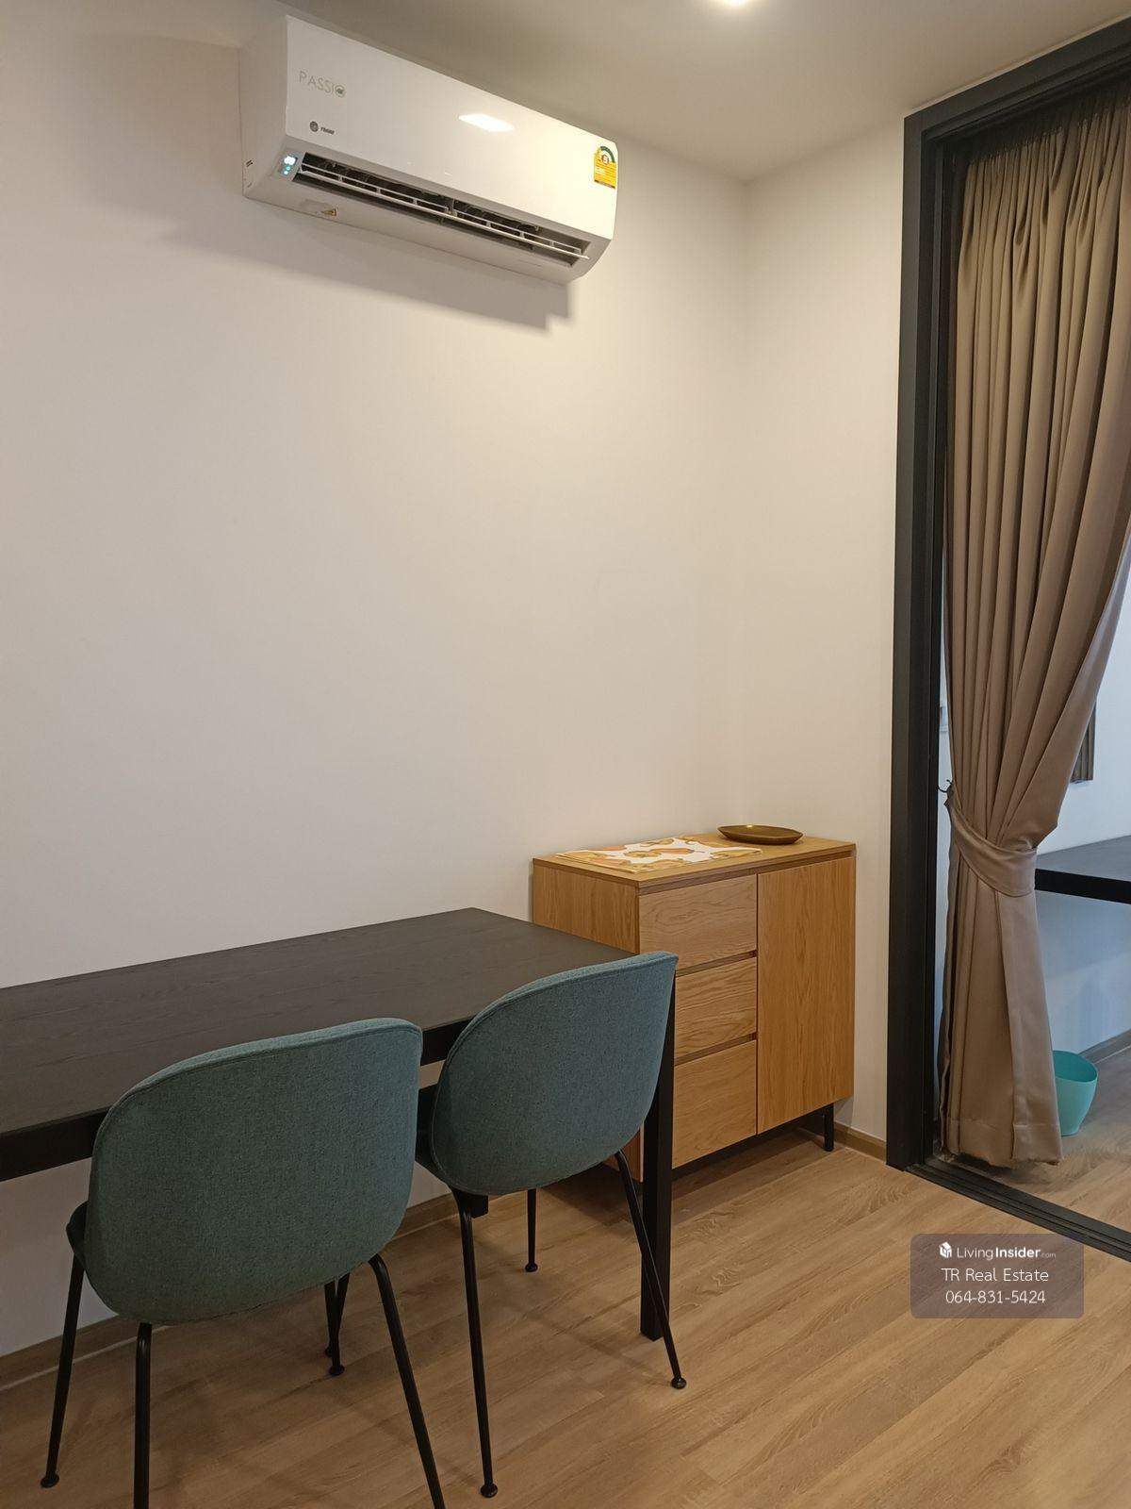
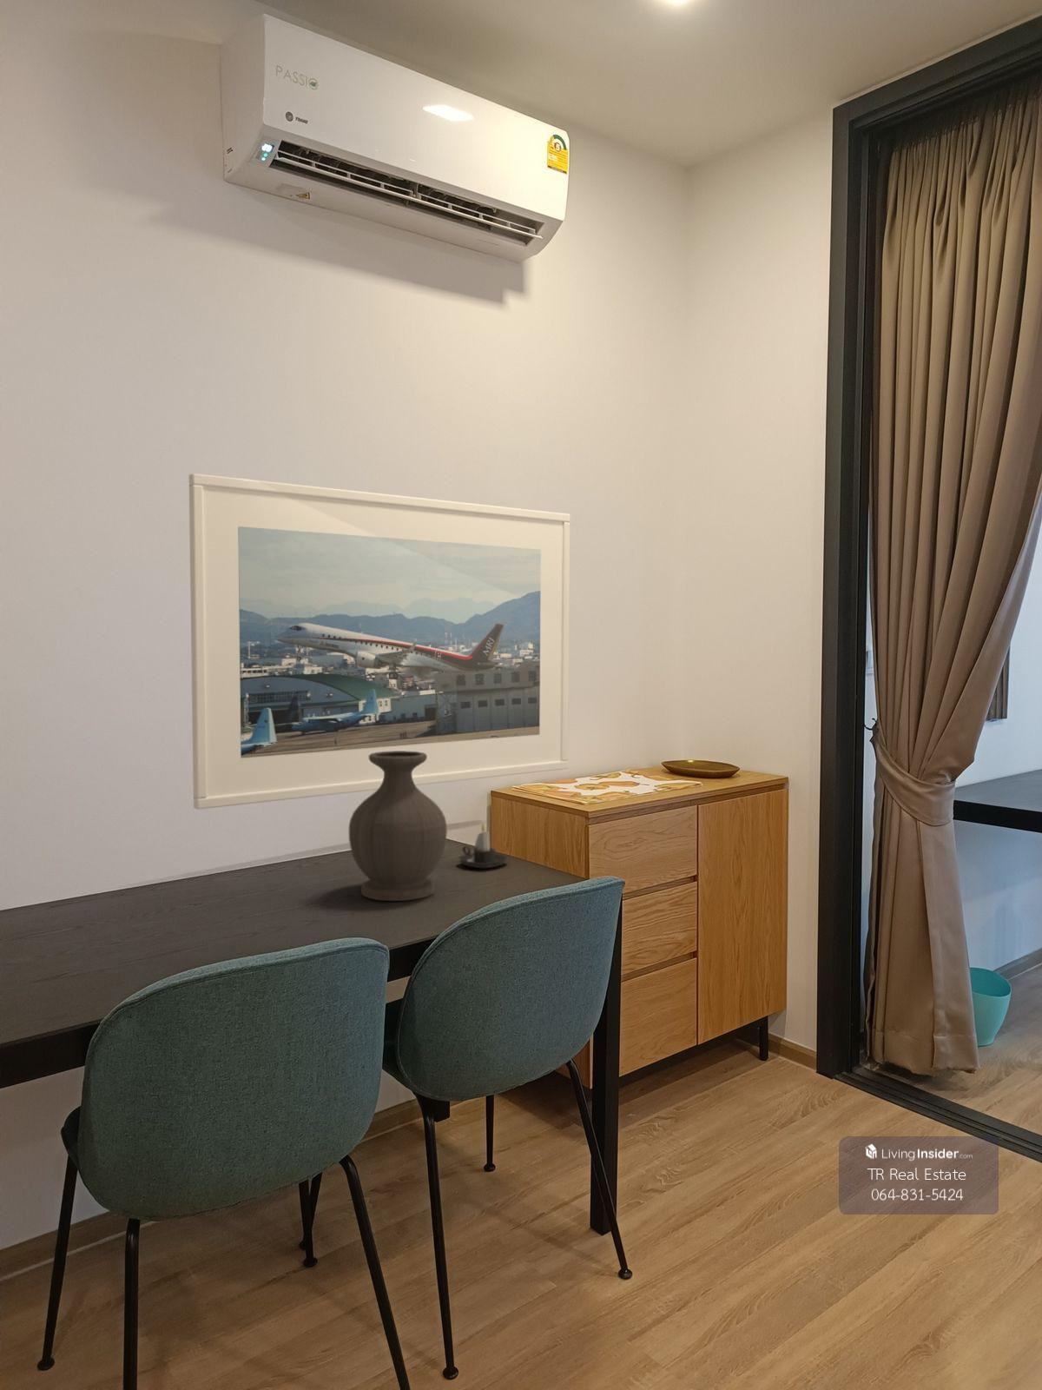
+ candle [458,823,509,869]
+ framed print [188,473,571,811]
+ vase [348,751,448,902]
